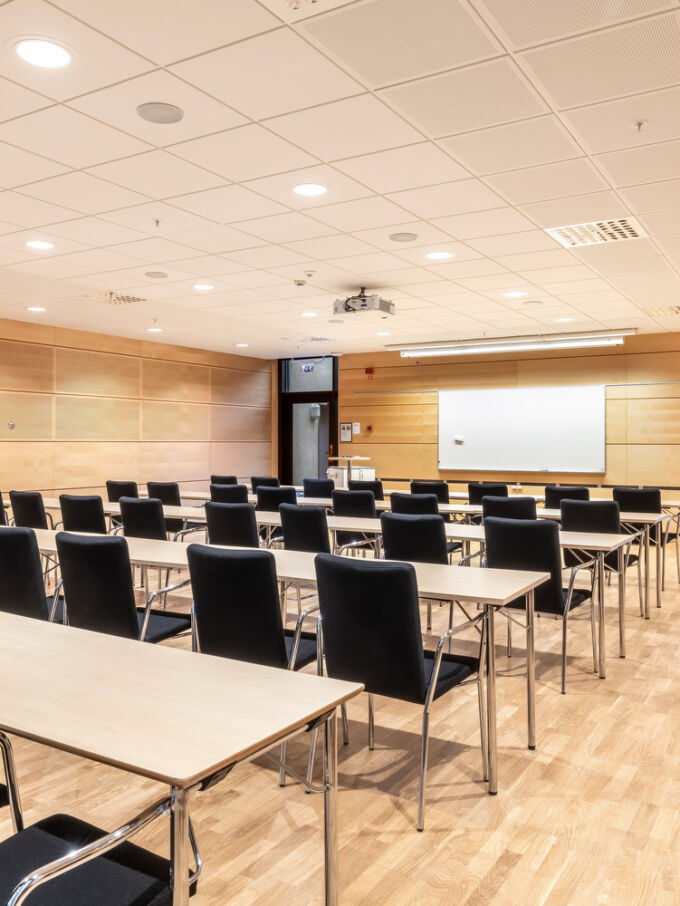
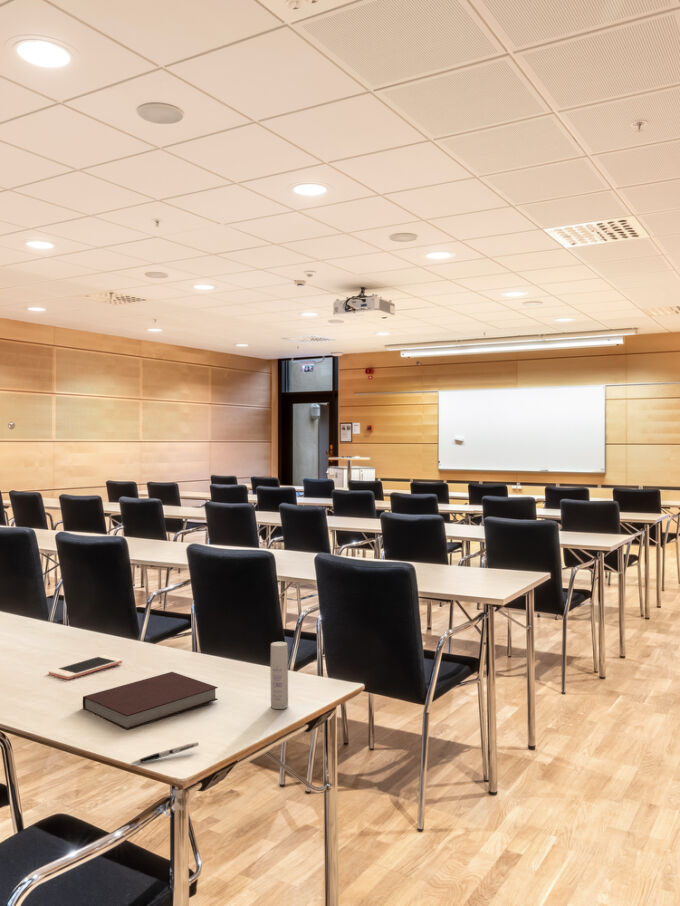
+ pen [130,741,200,765]
+ cell phone [48,654,123,680]
+ bottle [269,641,289,710]
+ notebook [82,671,219,731]
